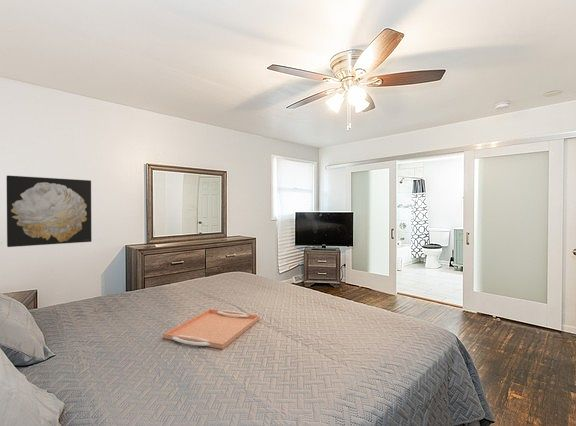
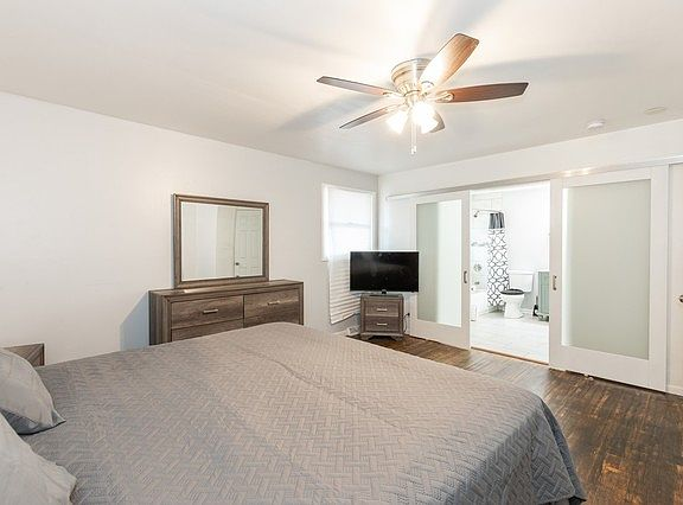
- wall art [6,175,92,248]
- serving tray [162,308,261,350]
